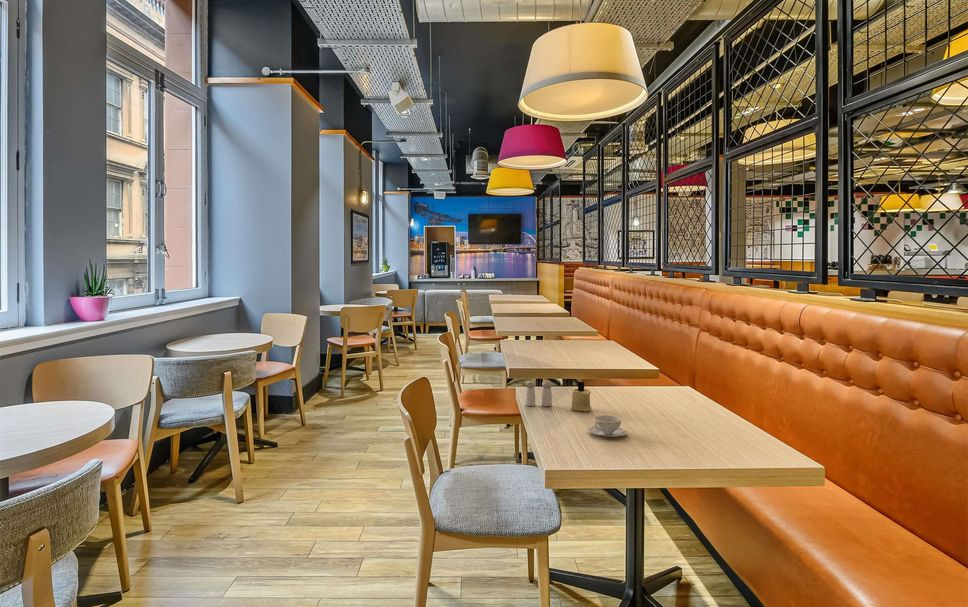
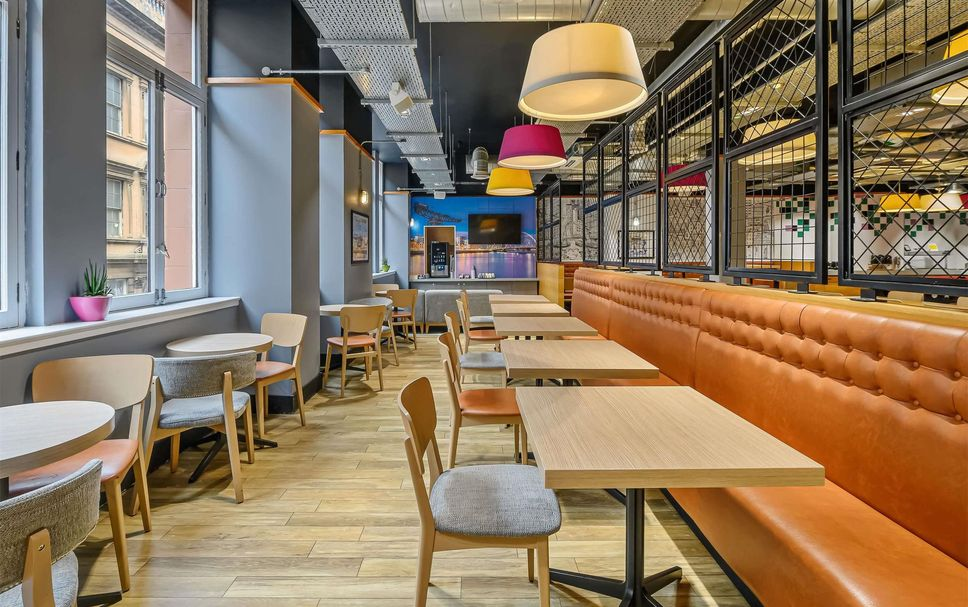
- salt and pepper shaker [524,380,553,407]
- candle [570,381,593,412]
- chinaware [587,414,628,438]
